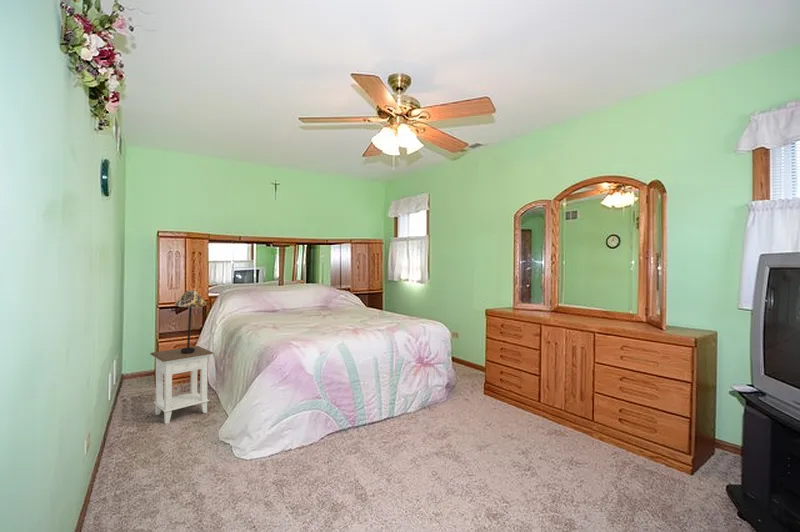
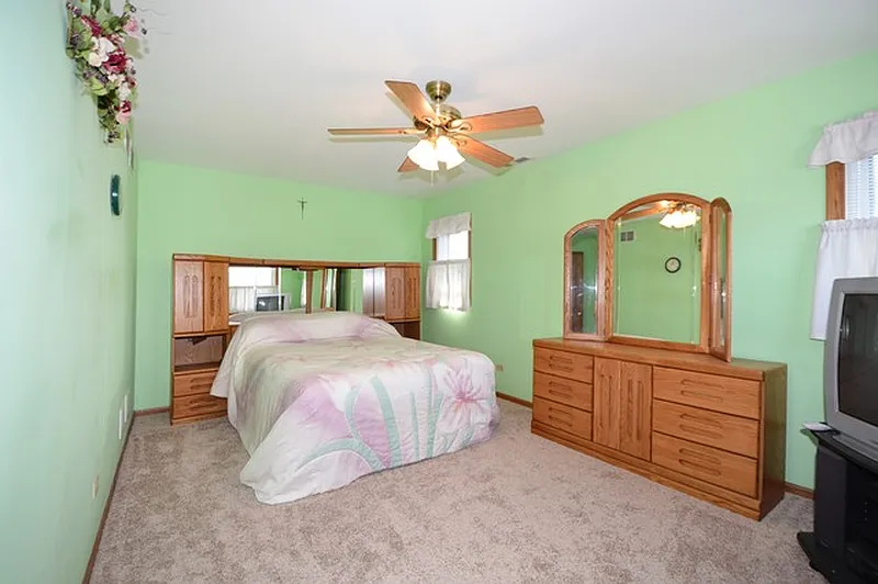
- table lamp [173,289,208,354]
- nightstand [149,345,214,425]
